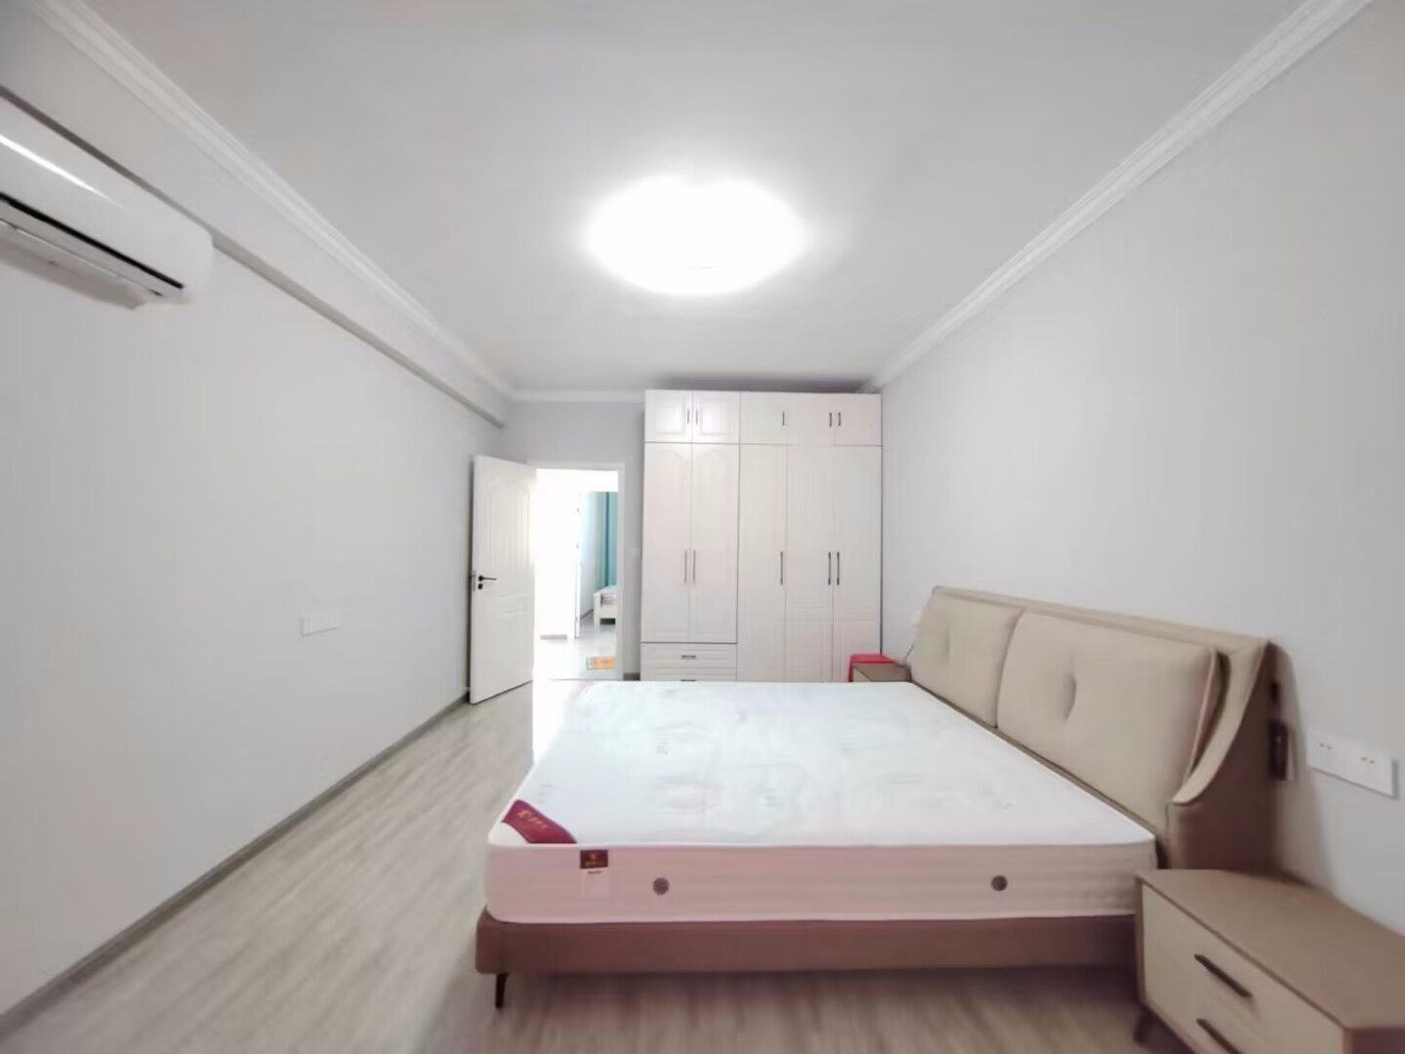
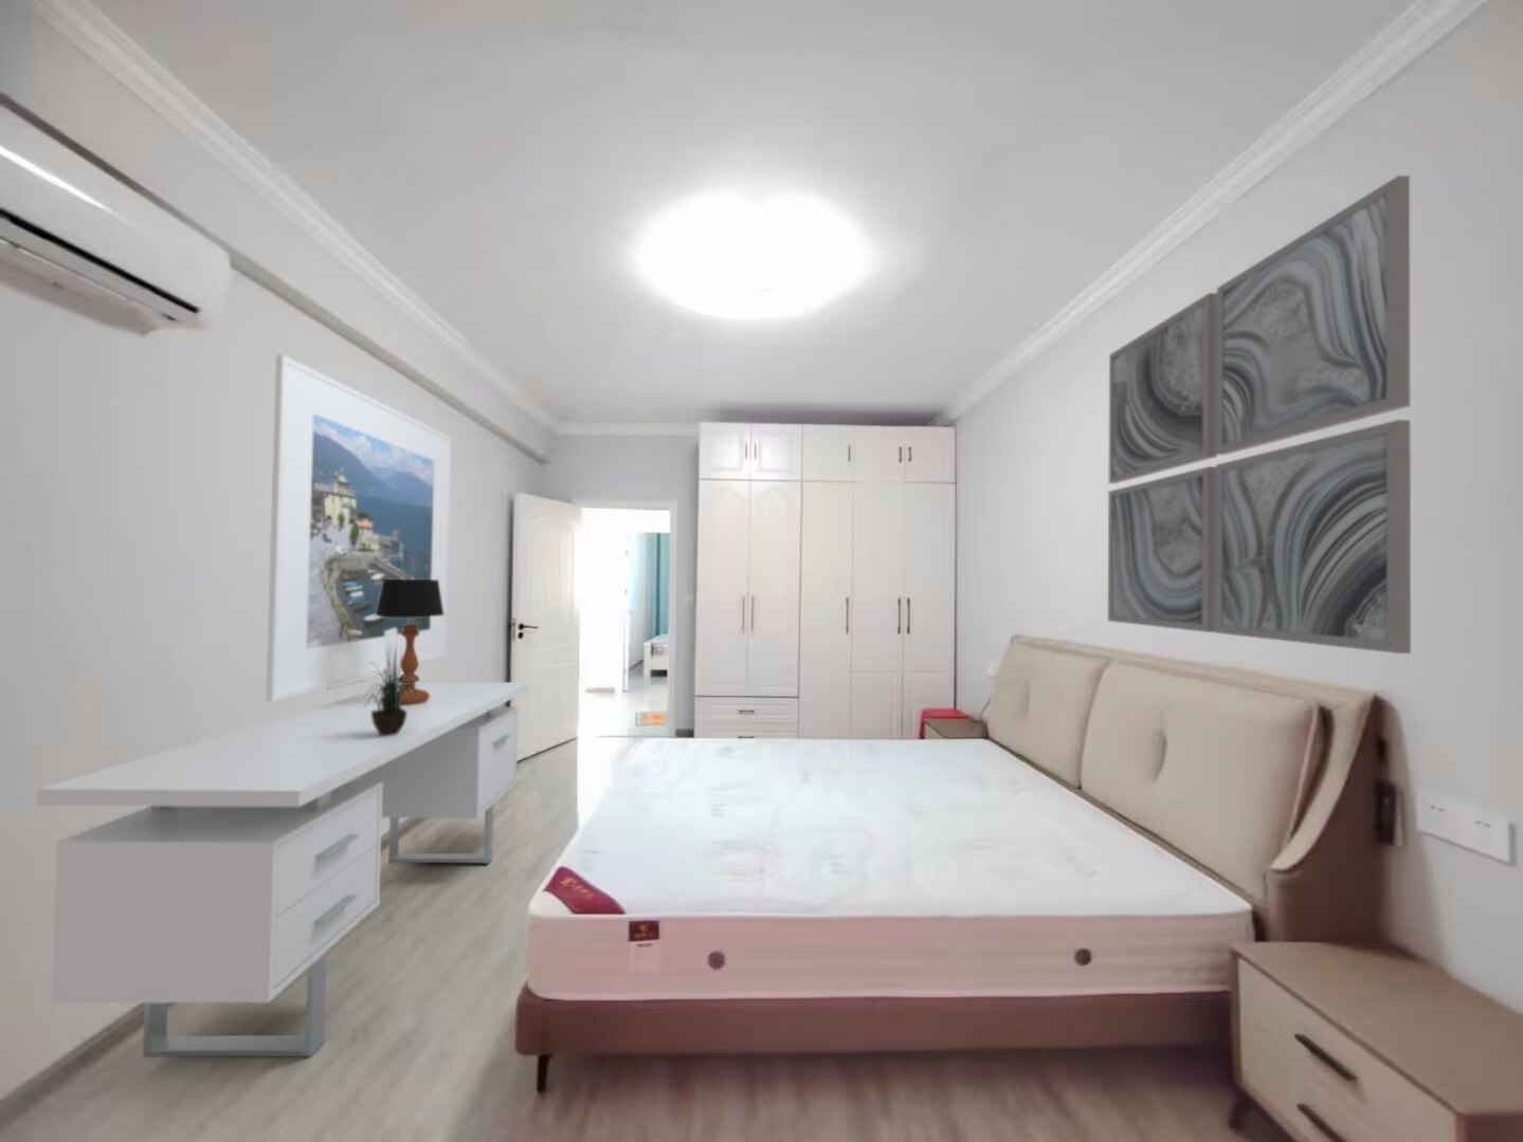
+ wall art [1107,174,1411,655]
+ potted plant [364,638,420,737]
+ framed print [264,353,452,702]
+ desk [36,680,530,1058]
+ table lamp [376,579,444,705]
